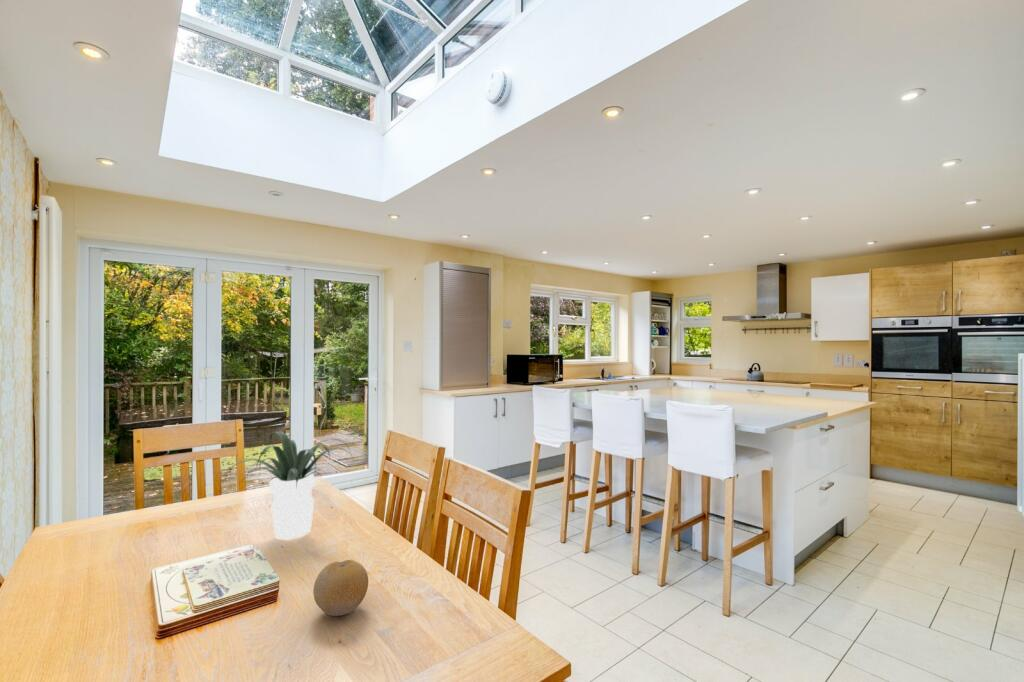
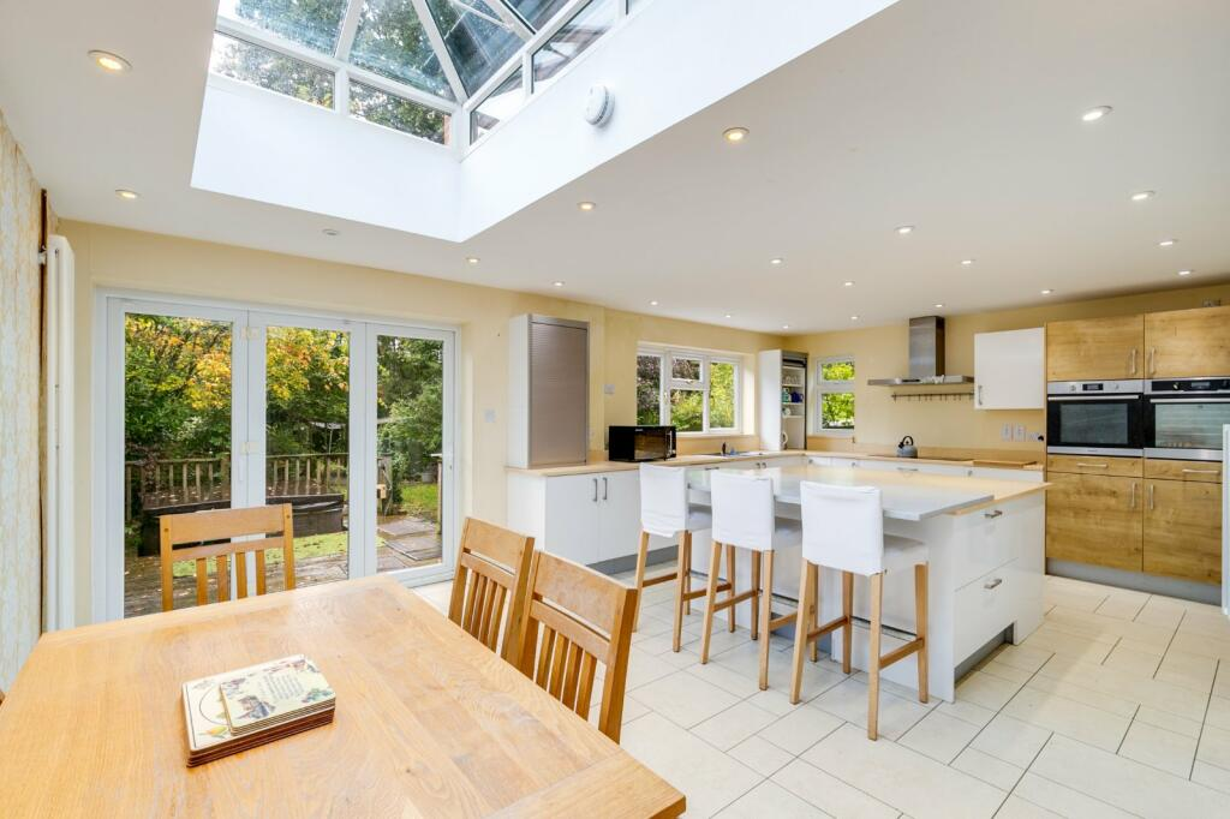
- fruit [312,559,369,617]
- potted plant [222,430,355,540]
